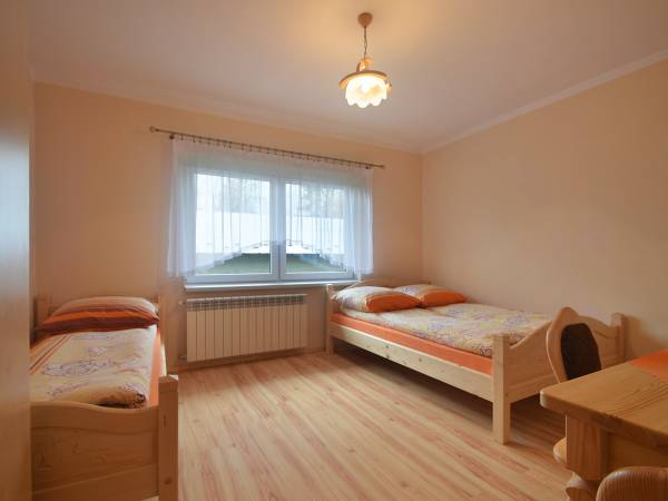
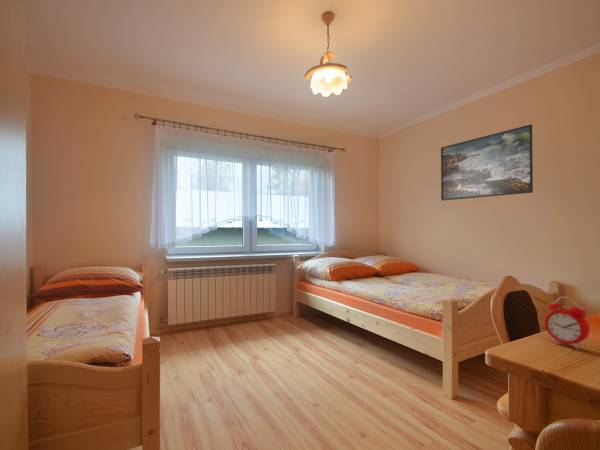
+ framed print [440,123,534,201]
+ alarm clock [544,296,591,350]
